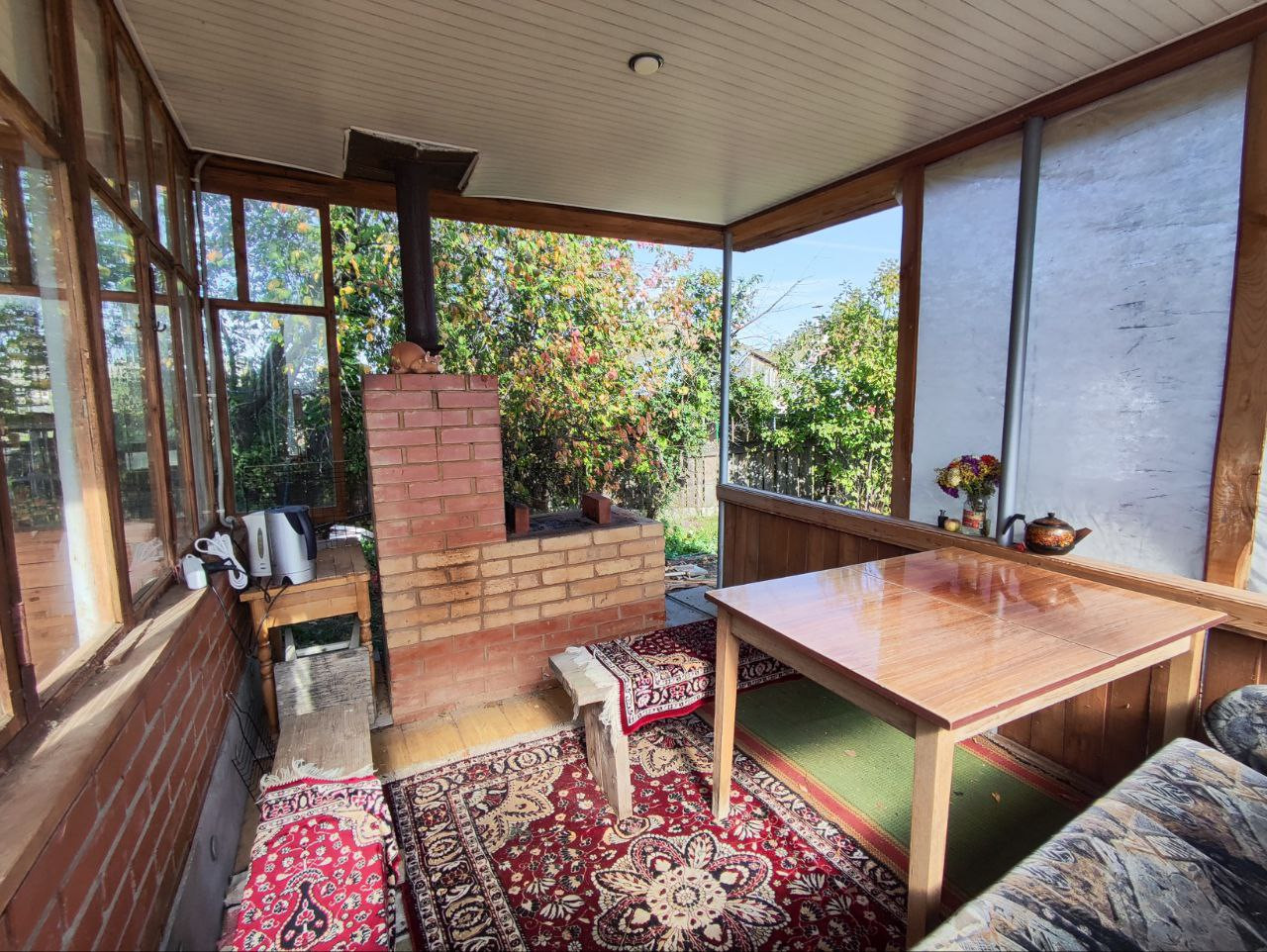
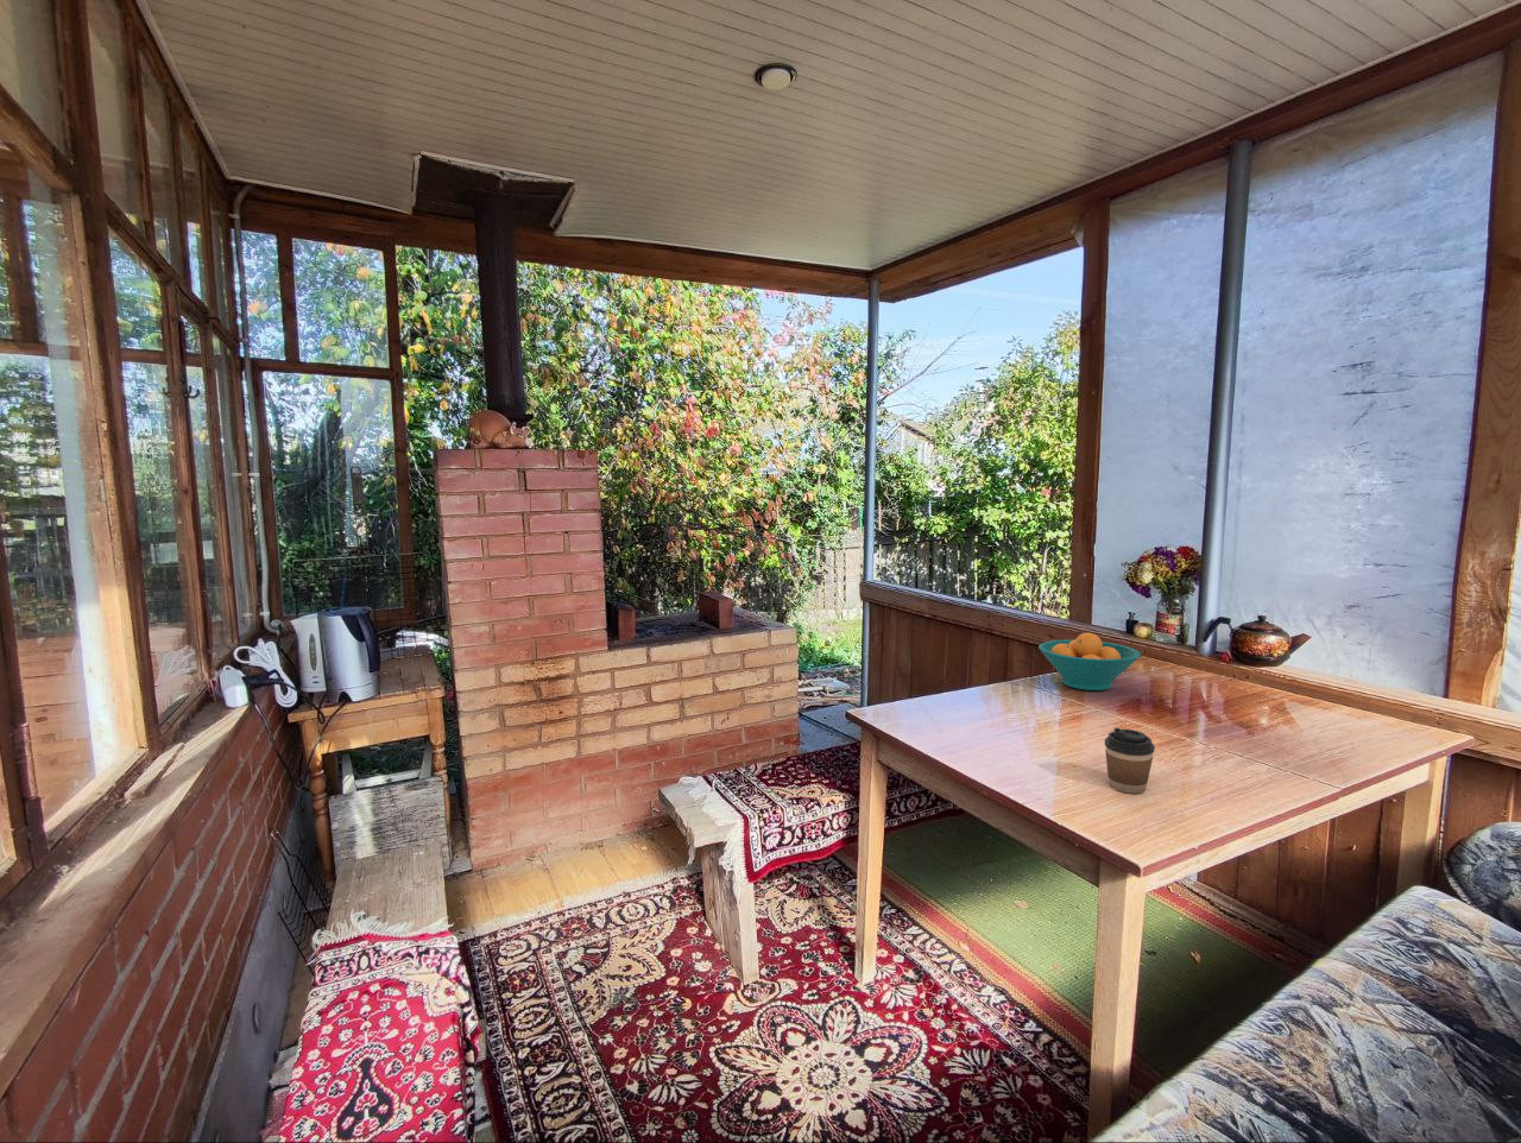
+ fruit bowl [1037,630,1142,692]
+ coffee cup [1104,728,1156,795]
